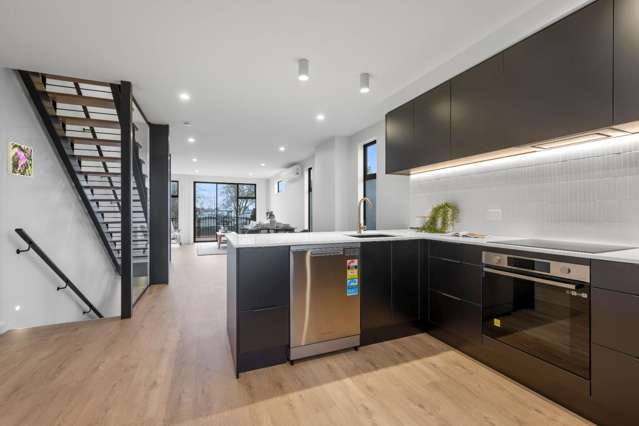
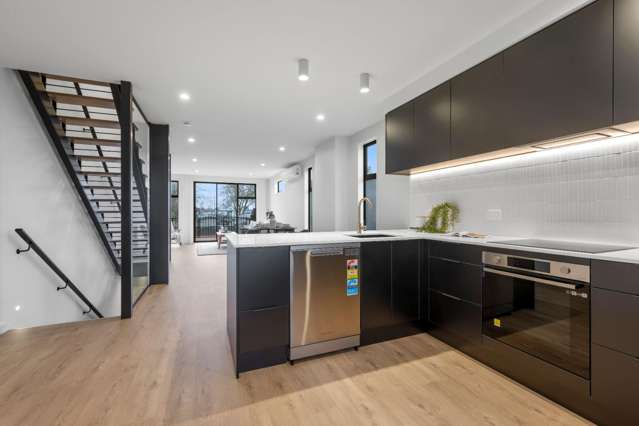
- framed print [6,141,34,179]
